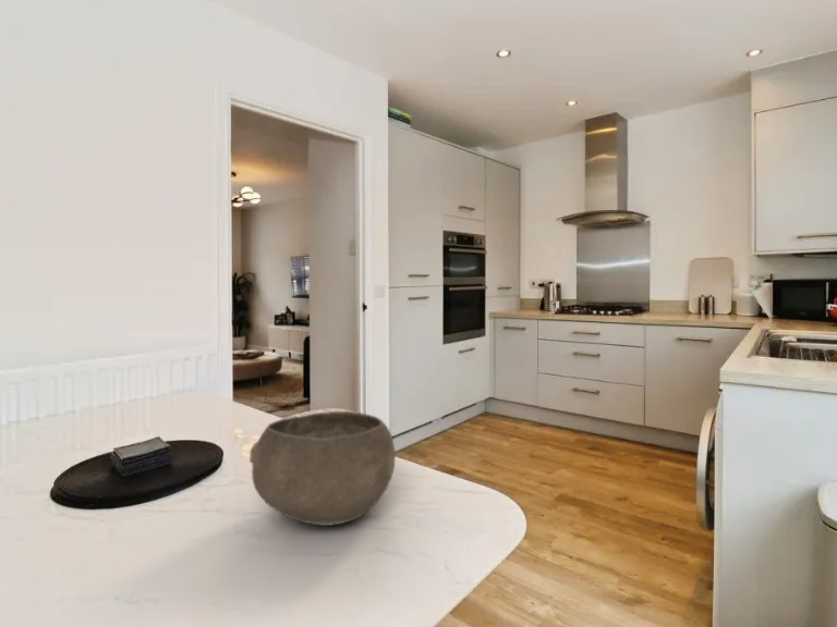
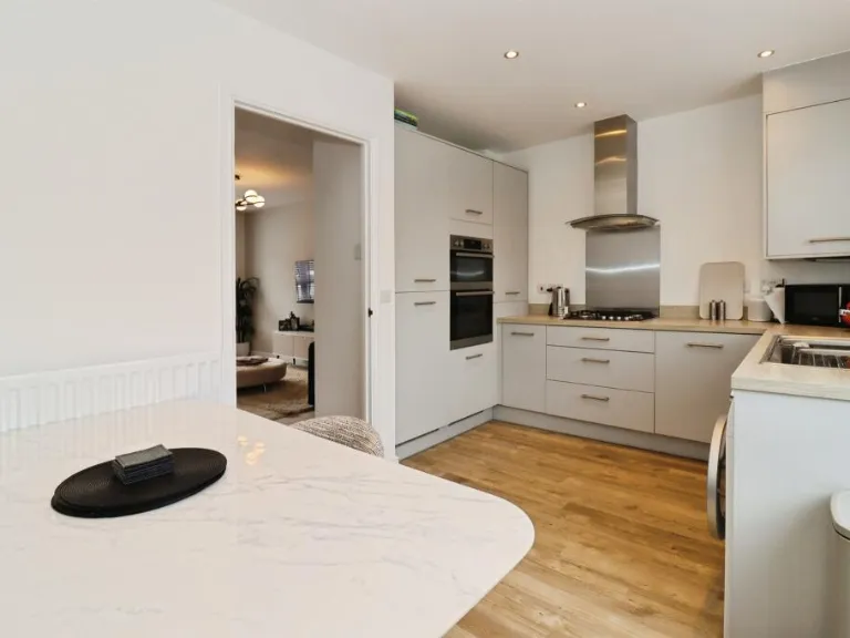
- bowl [248,410,397,527]
